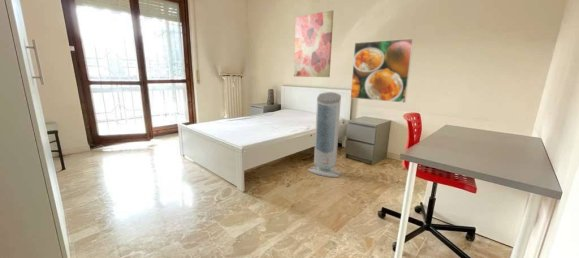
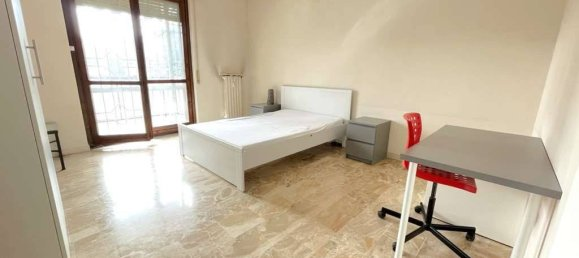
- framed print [350,38,415,104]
- air purifier [307,91,342,178]
- wall art [293,9,334,78]
